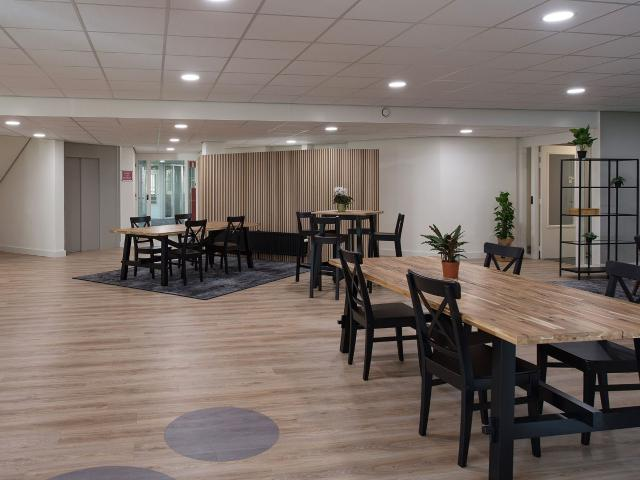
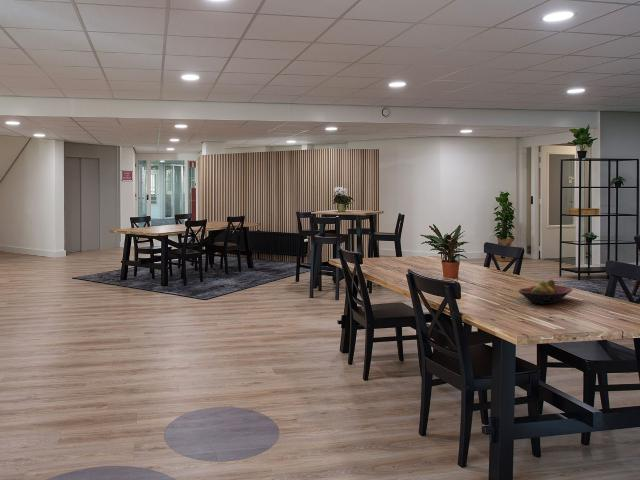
+ fruit bowl [517,279,574,305]
